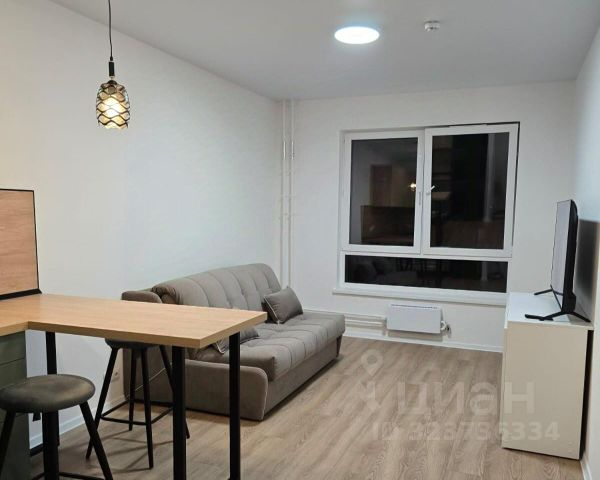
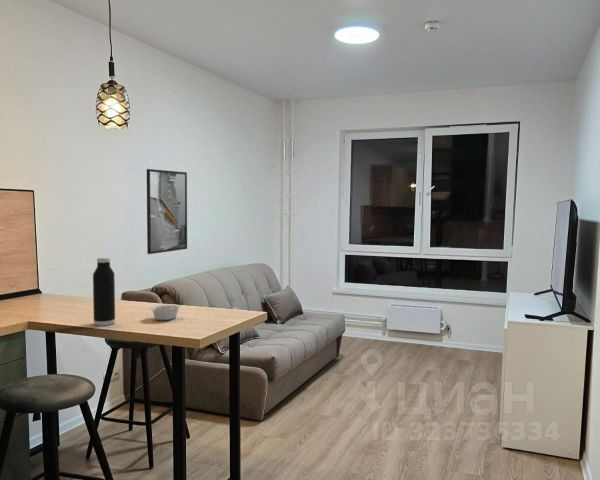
+ legume [149,302,188,321]
+ water bottle [92,256,116,327]
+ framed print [146,168,188,255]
